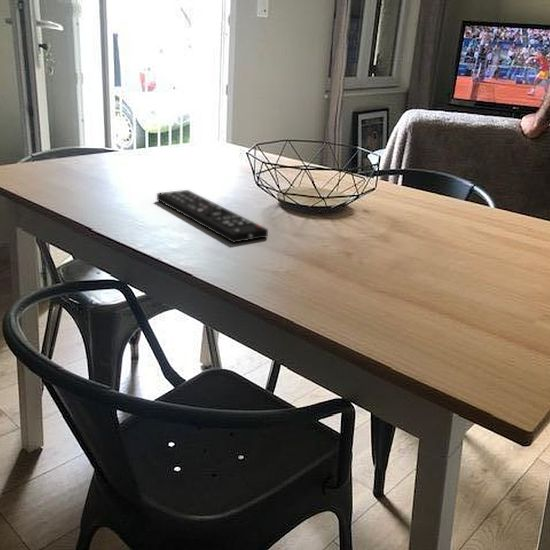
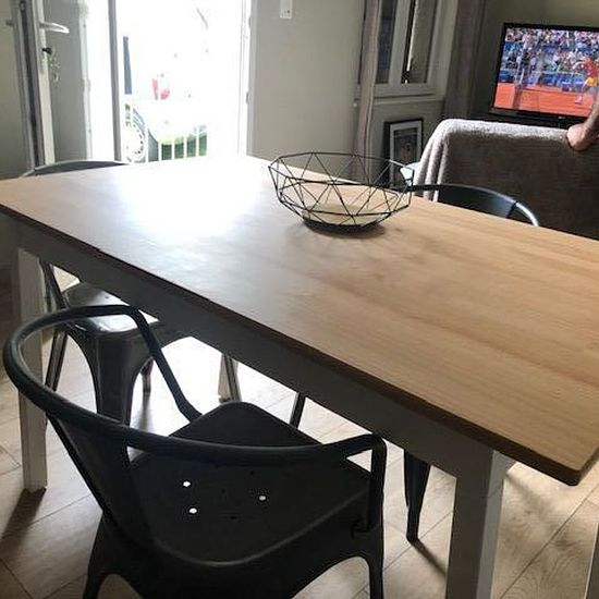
- remote control [156,189,269,244]
